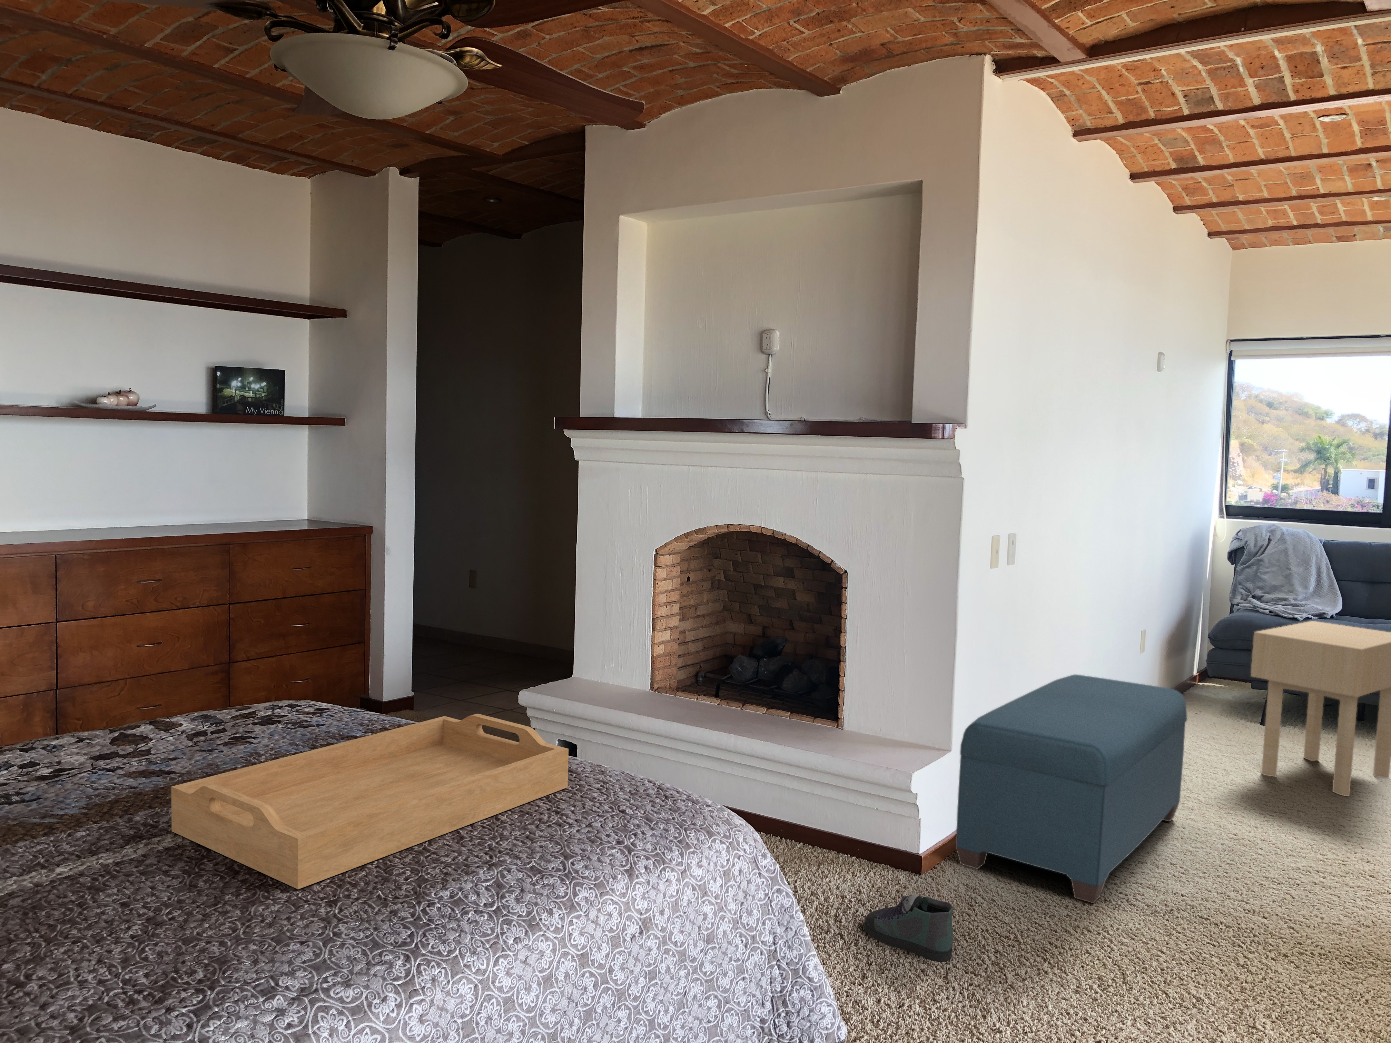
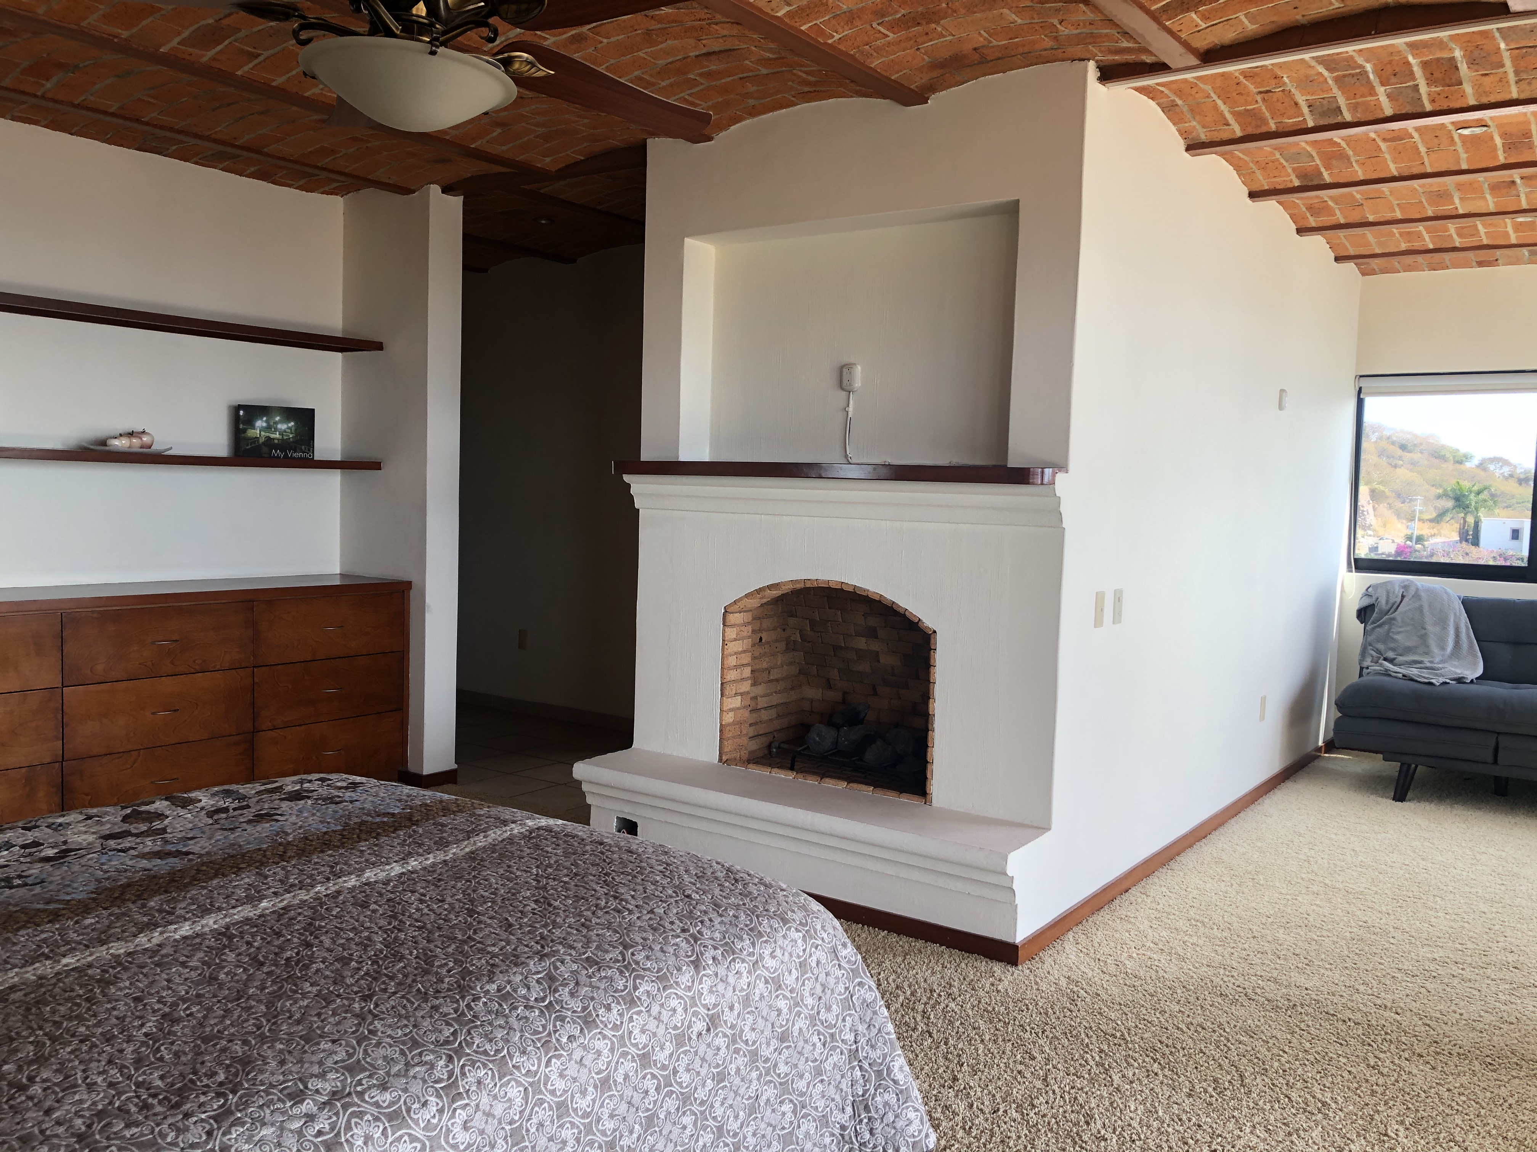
- serving tray [171,713,568,890]
- shoe [864,894,953,962]
- side table [1250,620,1391,796]
- bench [955,674,1187,904]
